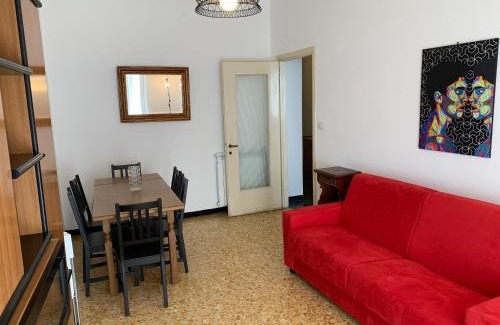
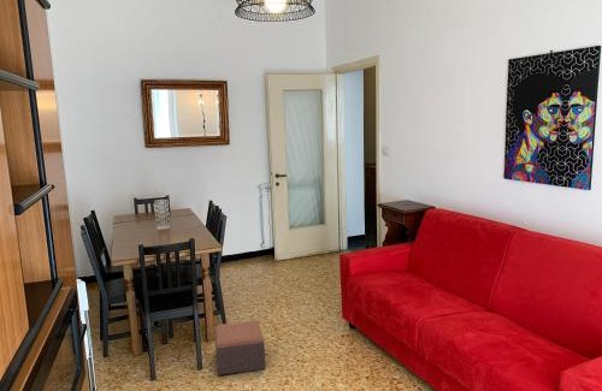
+ footstool [214,320,266,377]
